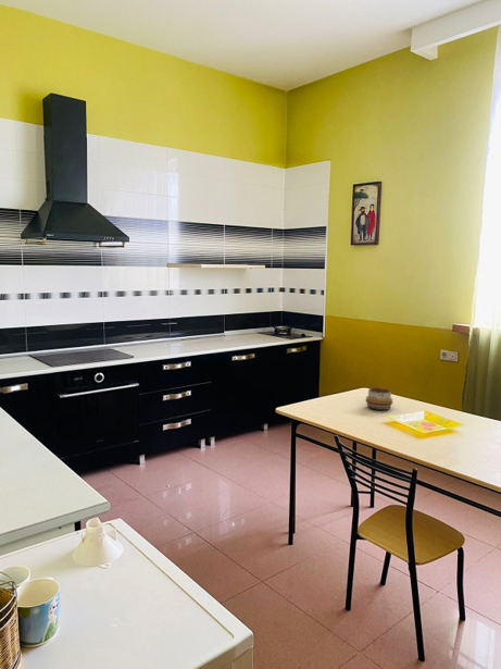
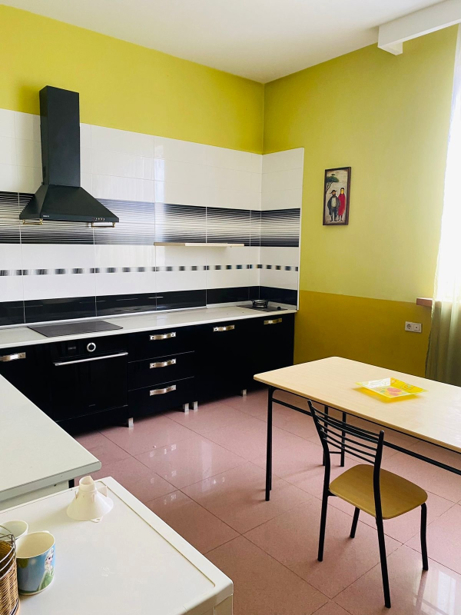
- decorative bowl [364,387,393,411]
